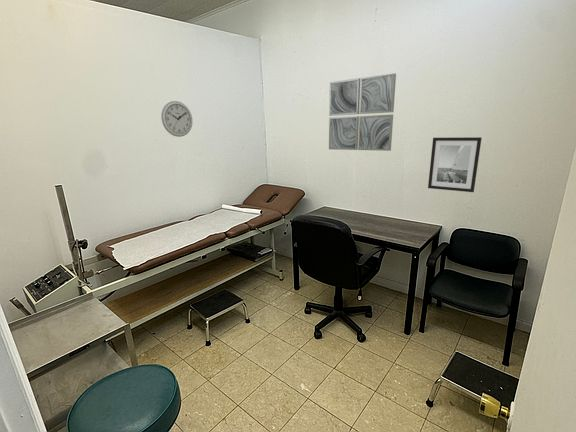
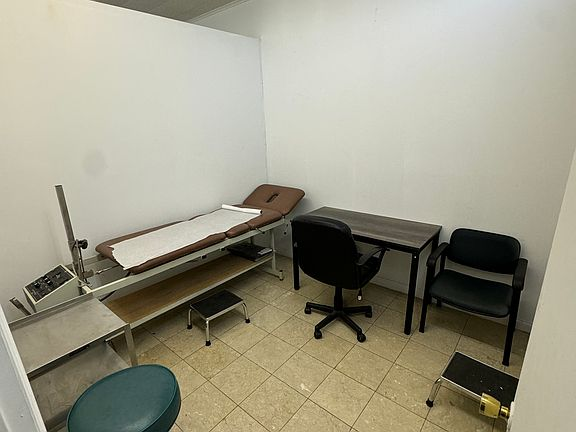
- wall art [427,136,483,193]
- wall clock [160,100,193,138]
- wall art [328,72,397,152]
